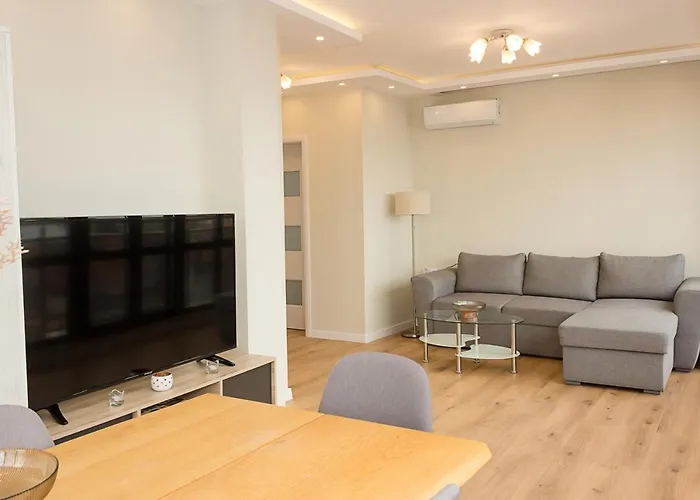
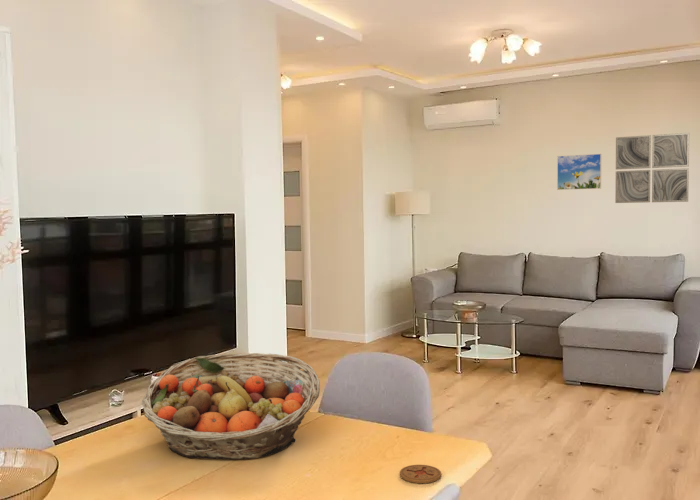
+ fruit basket [141,352,321,460]
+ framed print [556,153,602,191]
+ wall art [614,132,690,204]
+ coaster [399,464,442,484]
